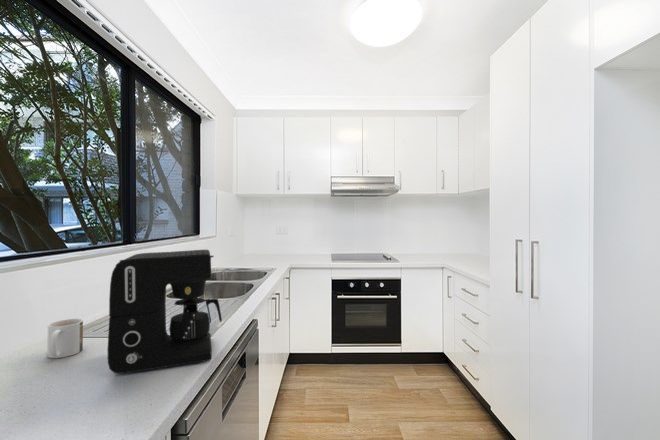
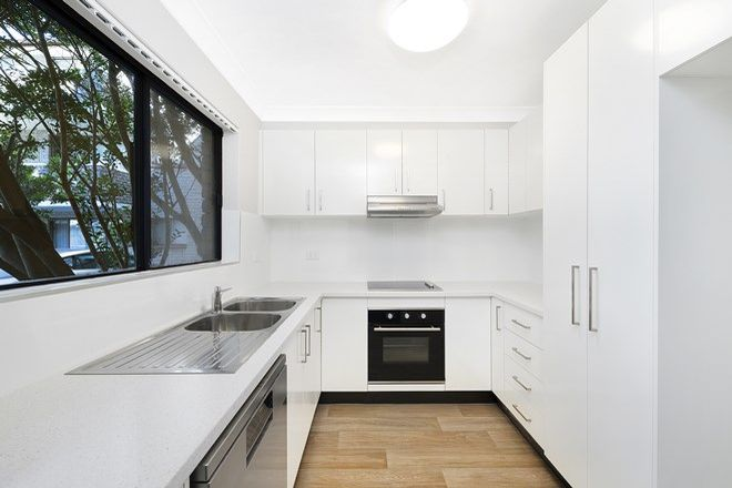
- mug [46,318,84,359]
- coffee maker [106,249,223,375]
